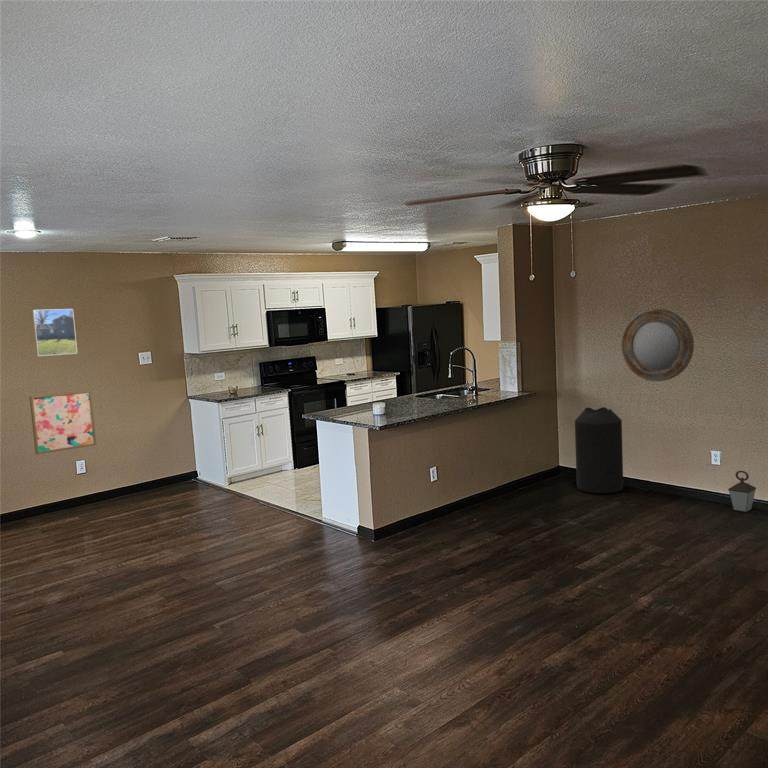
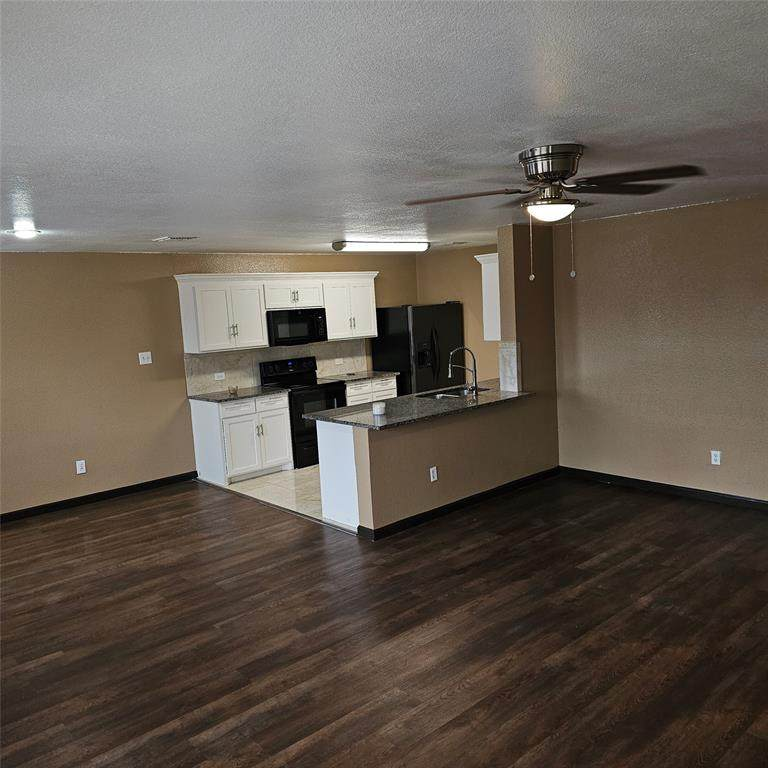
- wall art [29,389,97,455]
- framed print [32,308,78,357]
- home mirror [620,308,695,382]
- lantern [727,470,757,513]
- trash can [574,406,624,494]
